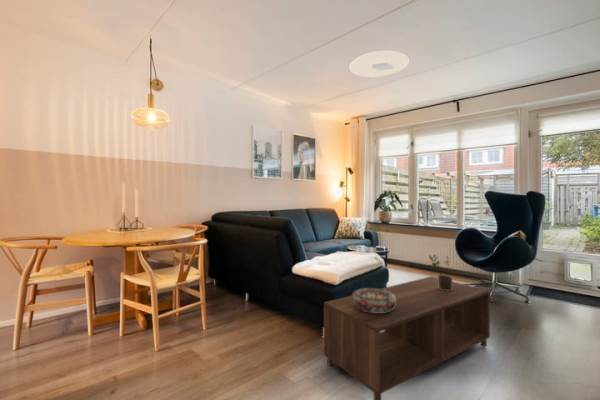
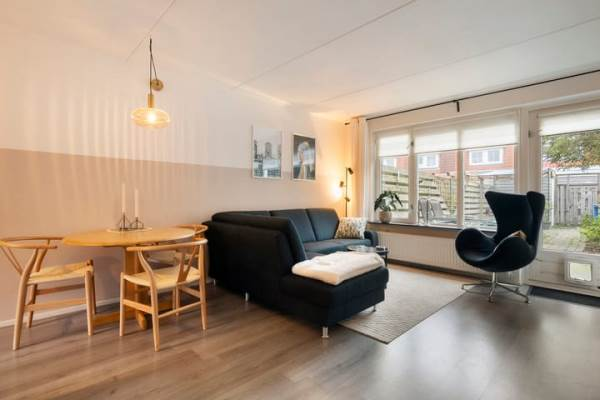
- coffee table [323,275,491,400]
- ceiling light [348,50,410,78]
- decorative bowl [351,287,396,313]
- potted plant [428,254,453,291]
